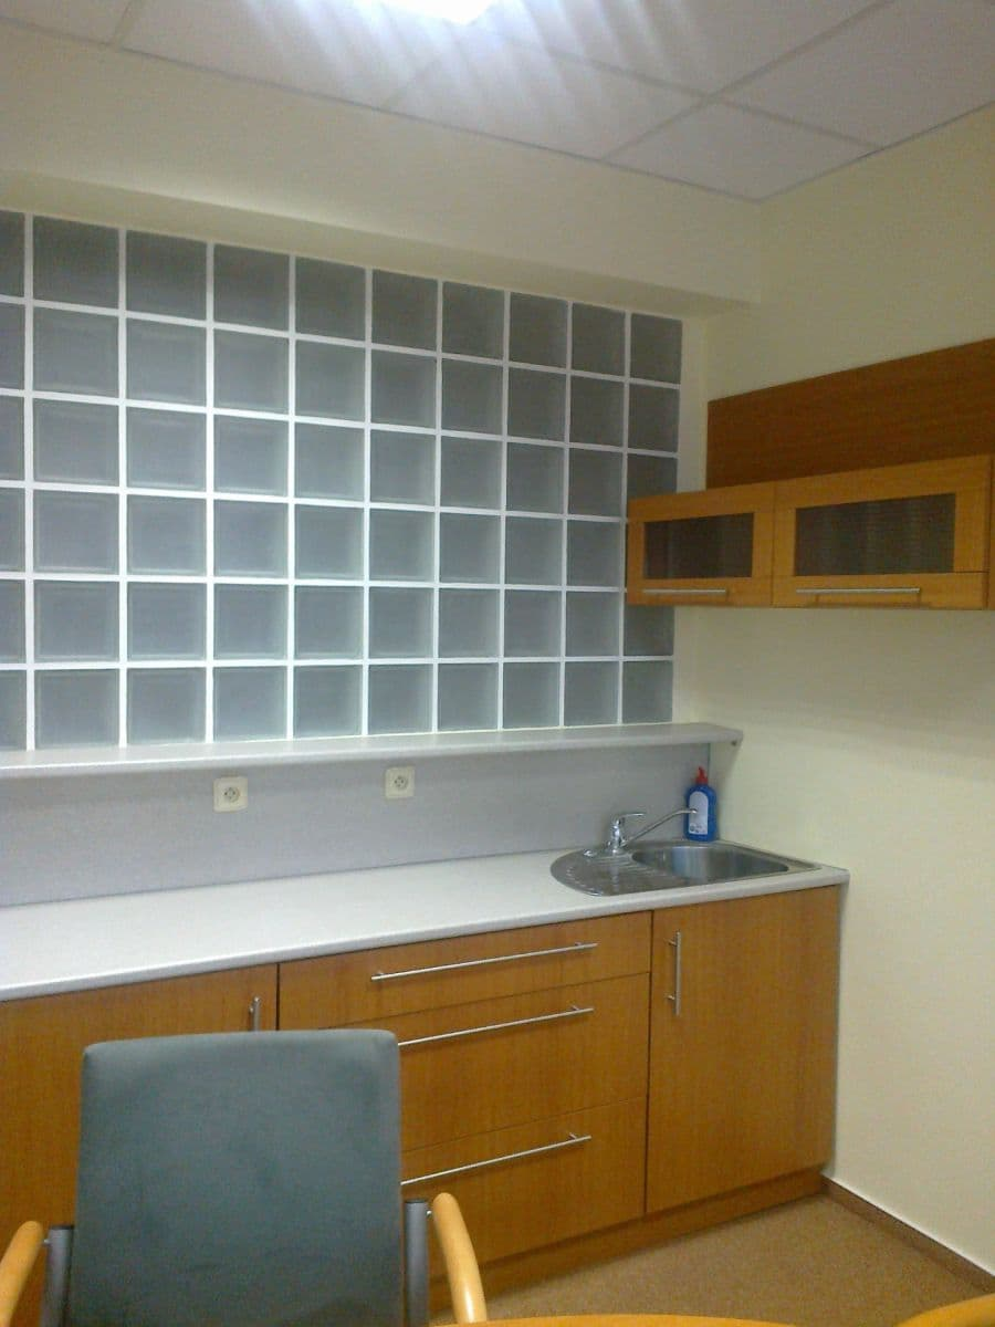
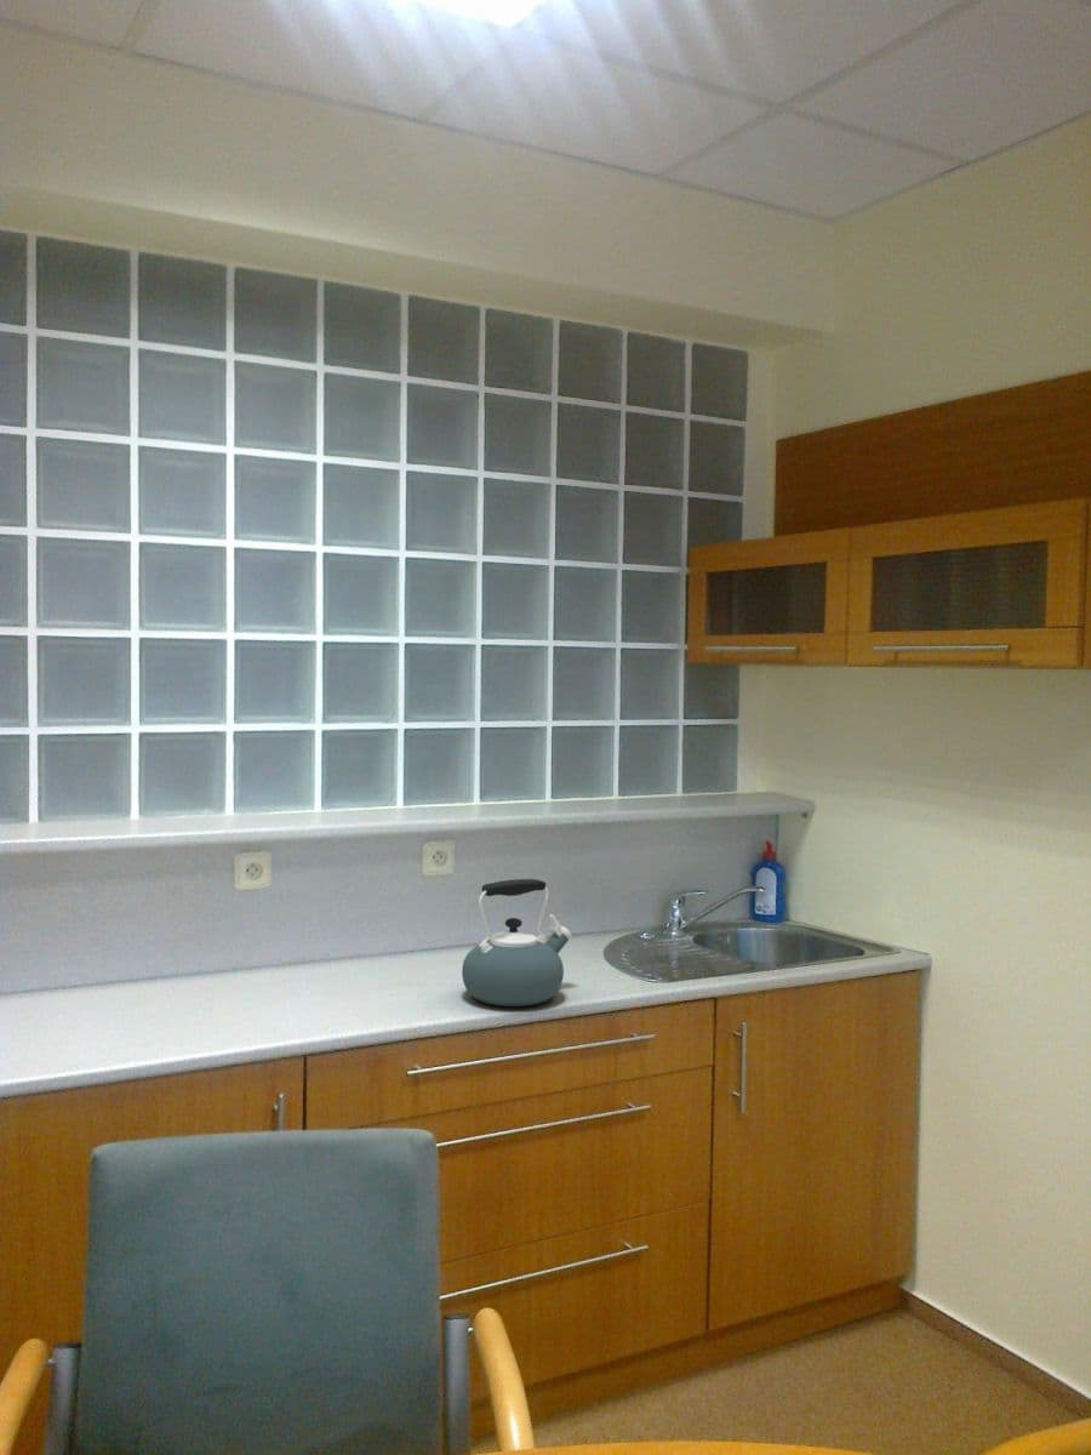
+ kettle [461,878,573,1008]
